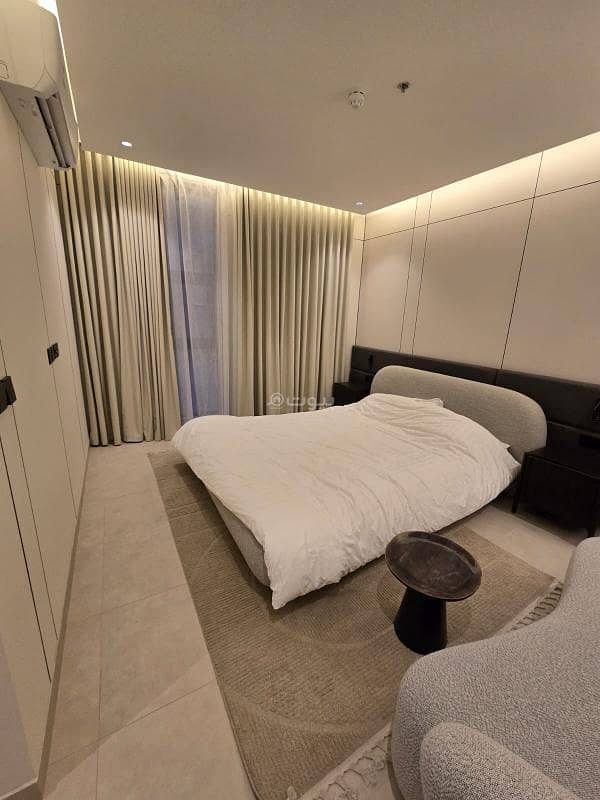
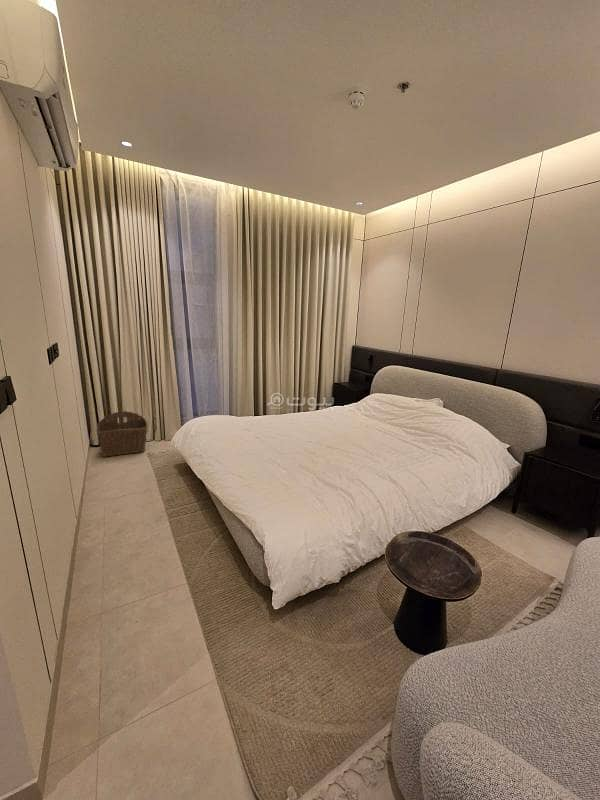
+ wicker basket [95,410,148,458]
